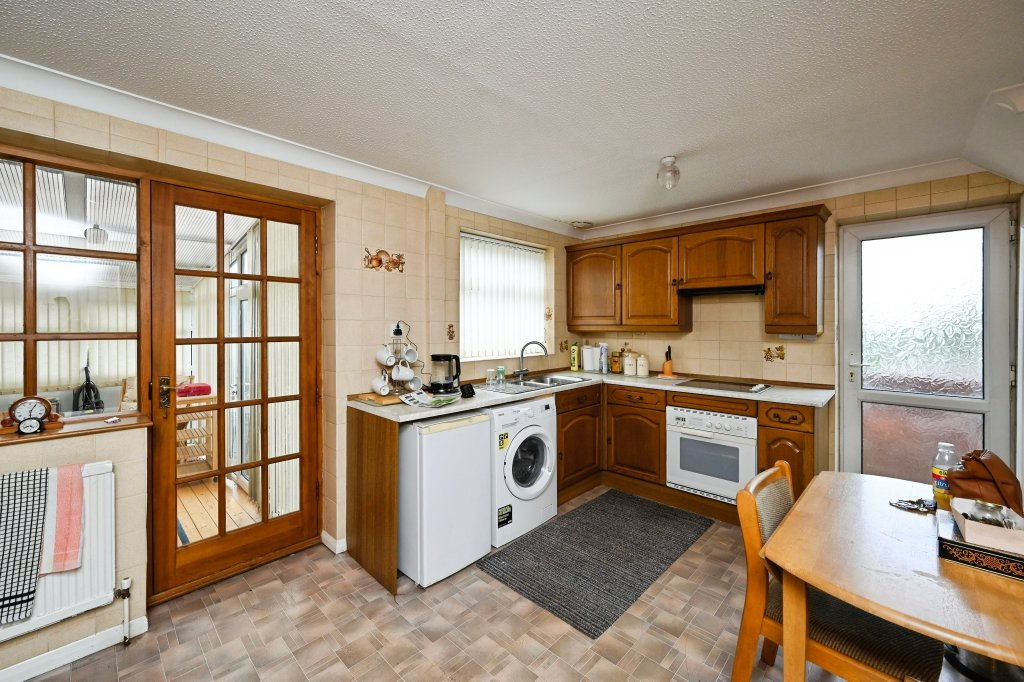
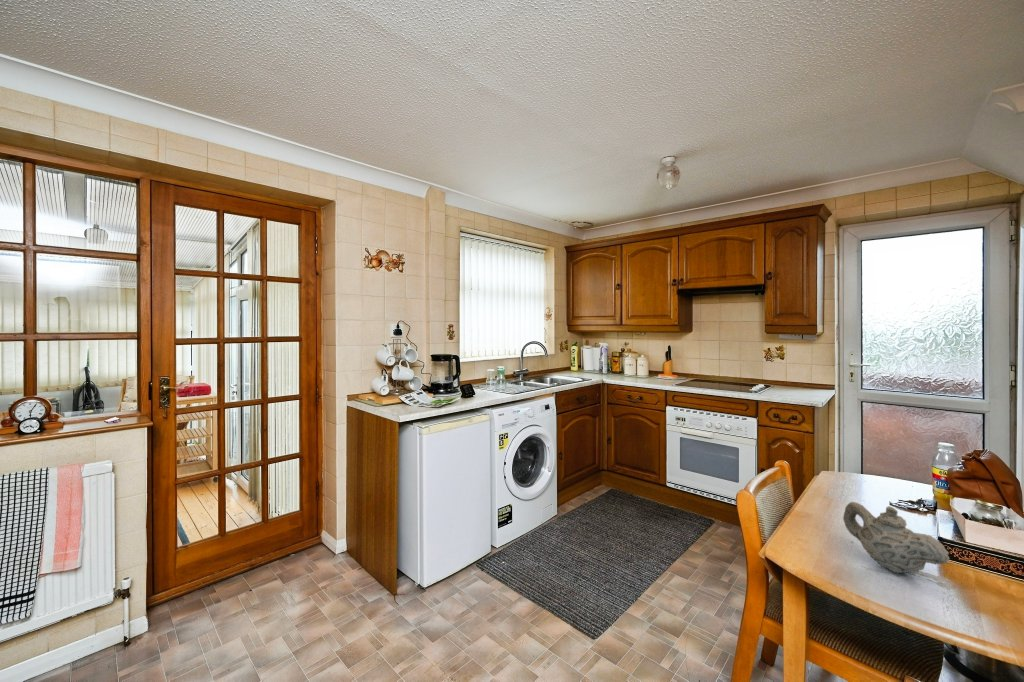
+ teapot [842,501,951,576]
